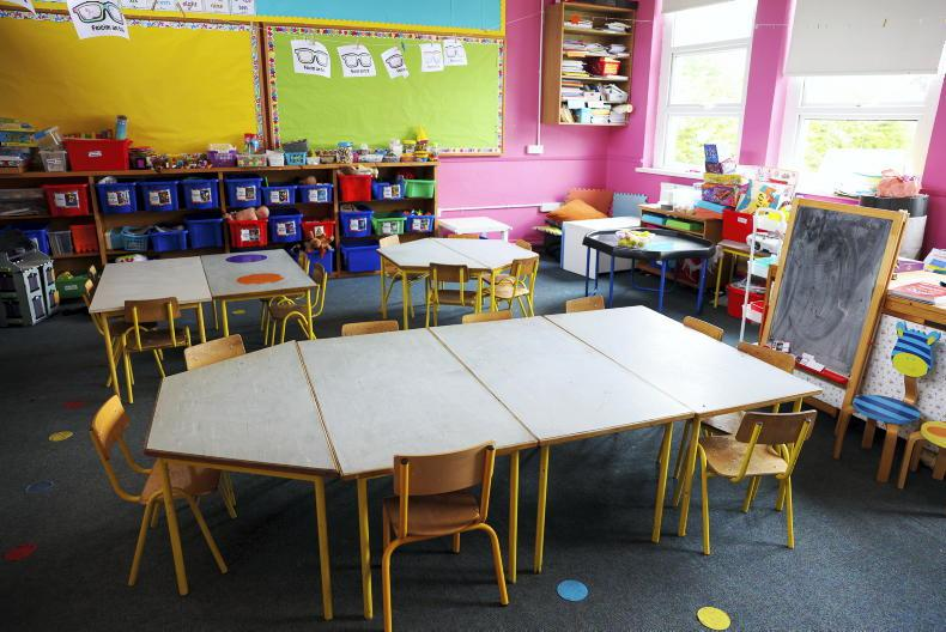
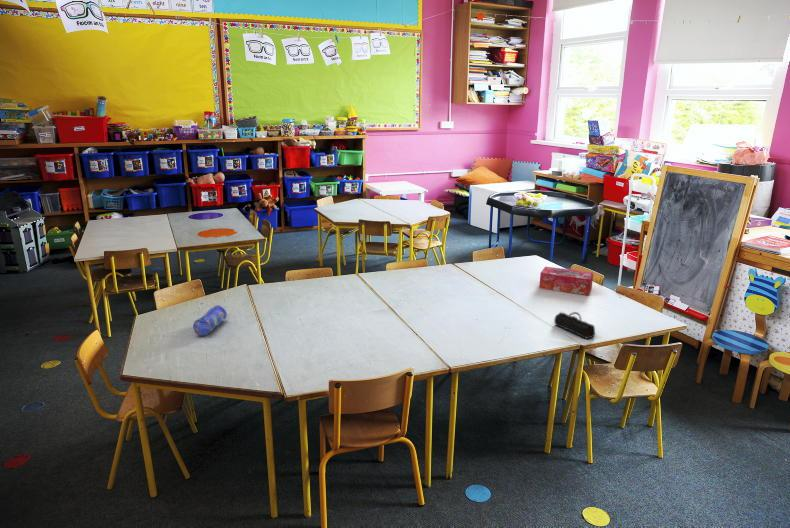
+ tissue box [538,266,594,296]
+ pencil case [553,311,596,340]
+ pencil case [192,304,228,337]
